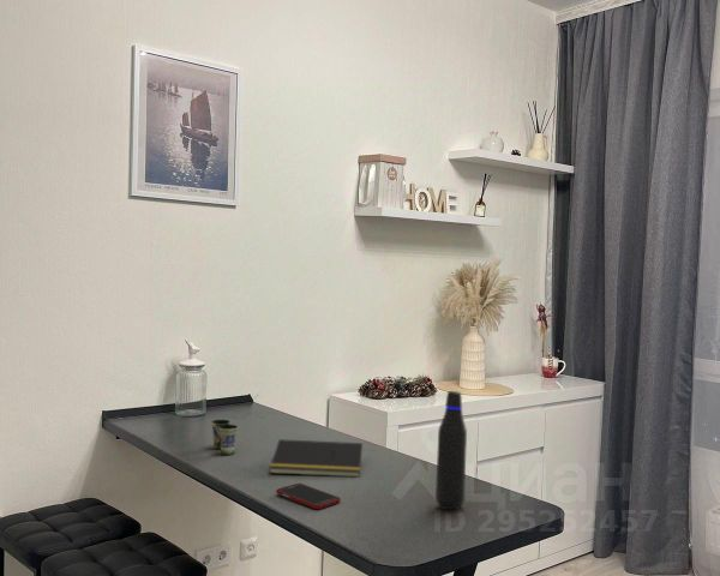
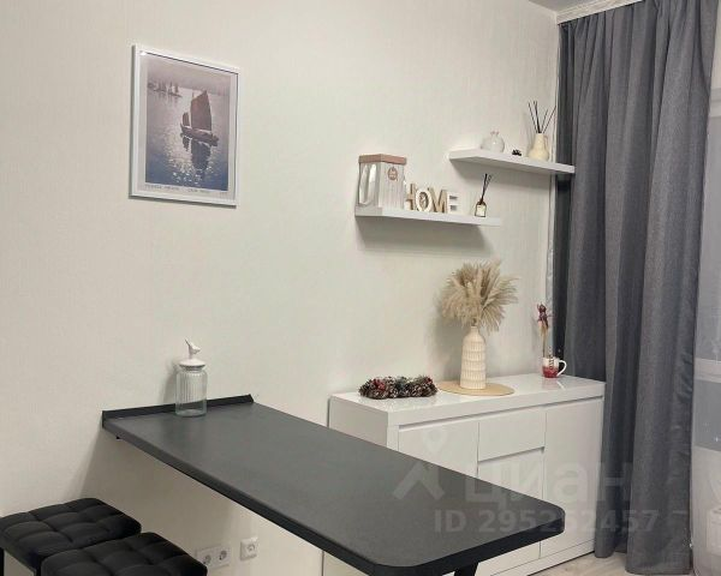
- notepad [269,438,364,478]
- cup [210,419,239,456]
- water bottle [434,390,468,511]
- cell phone [275,482,342,510]
